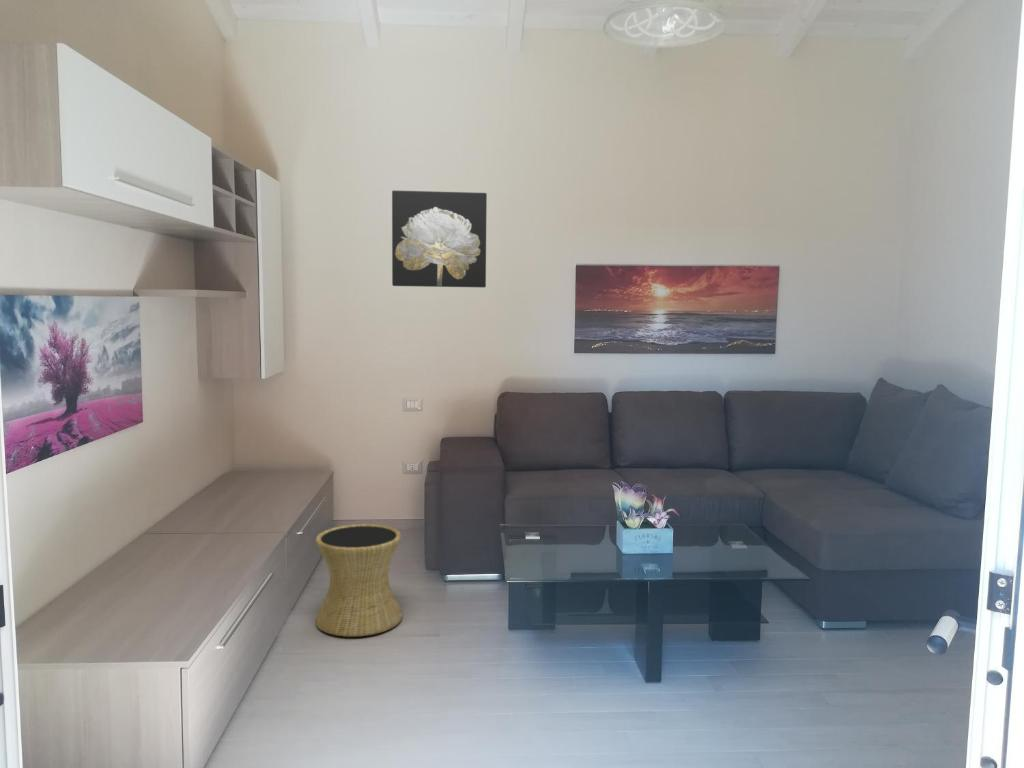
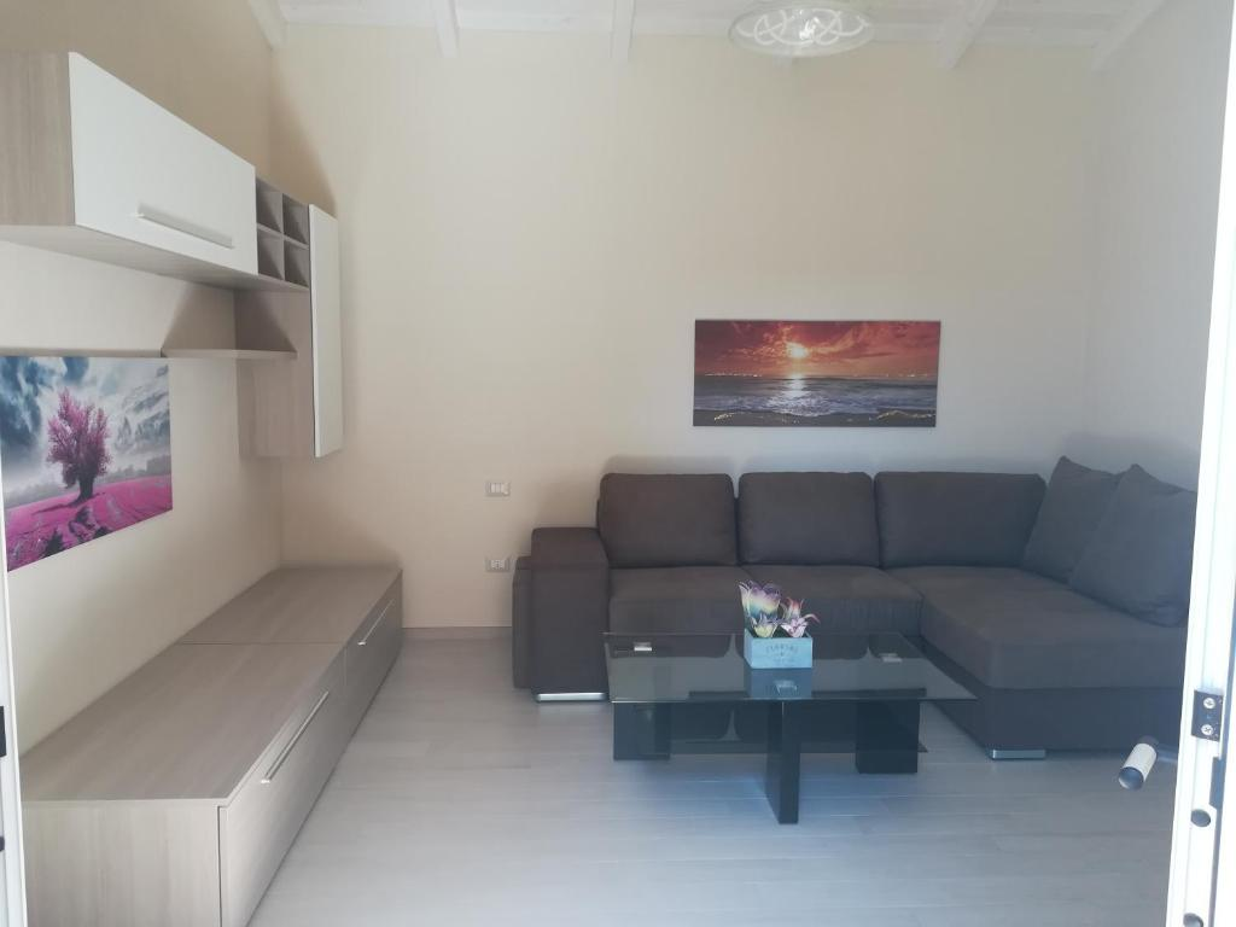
- side table [314,523,403,638]
- wall art [391,190,488,289]
